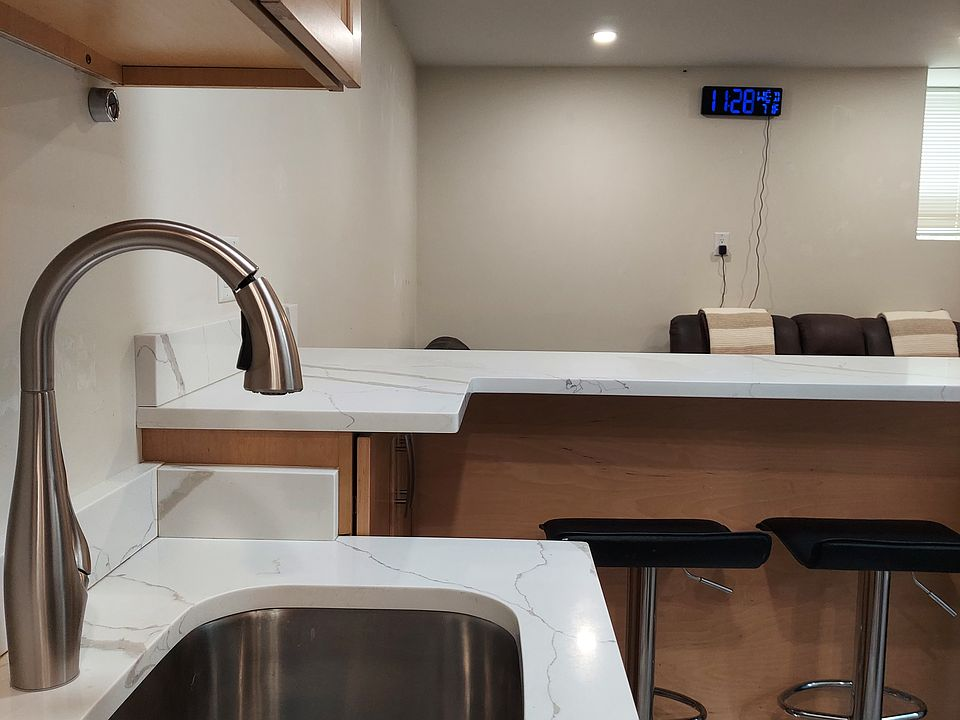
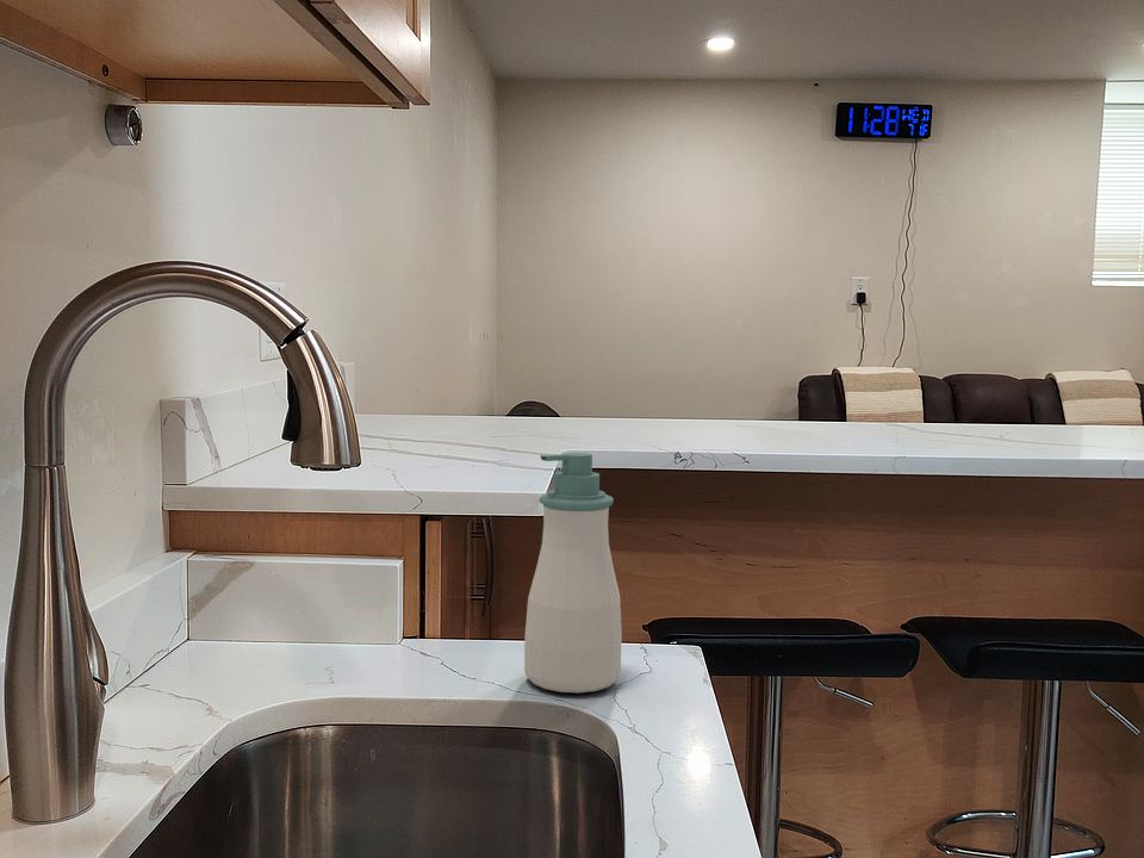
+ soap bottle [523,452,623,694]
